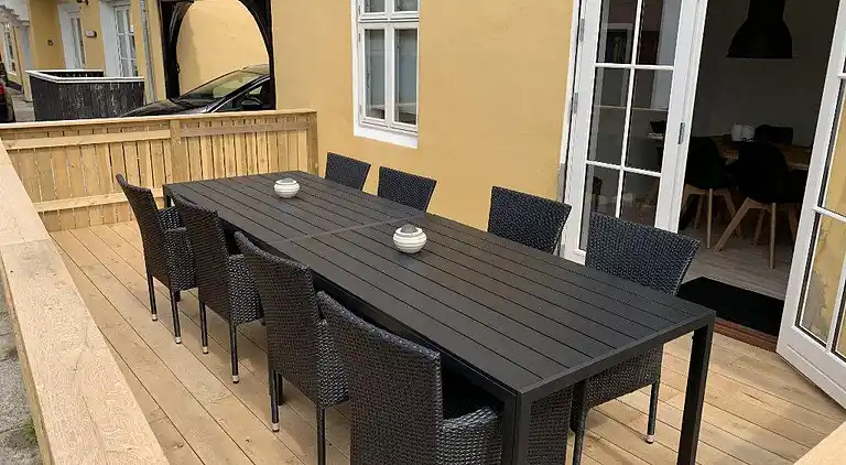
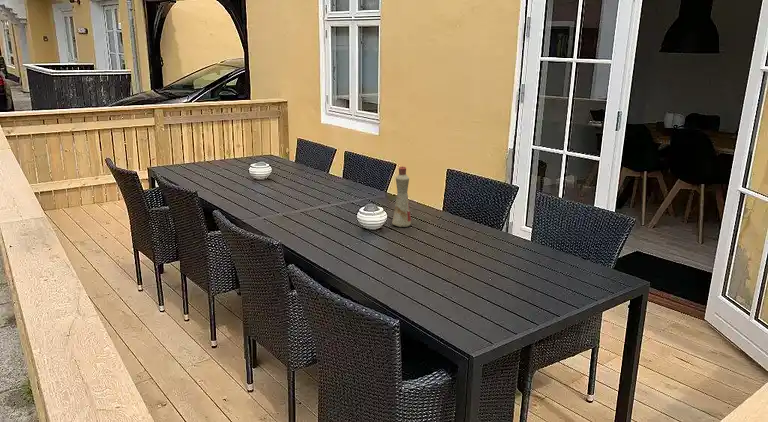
+ bottle [391,165,412,228]
